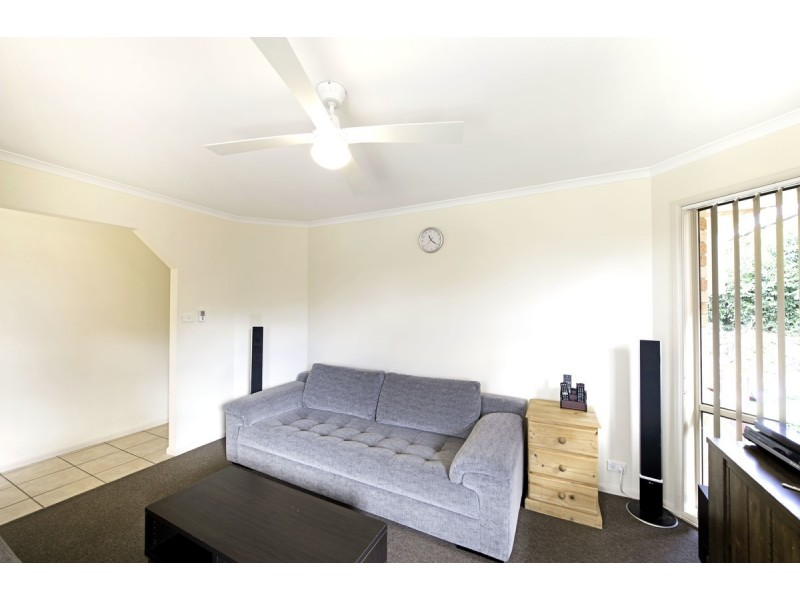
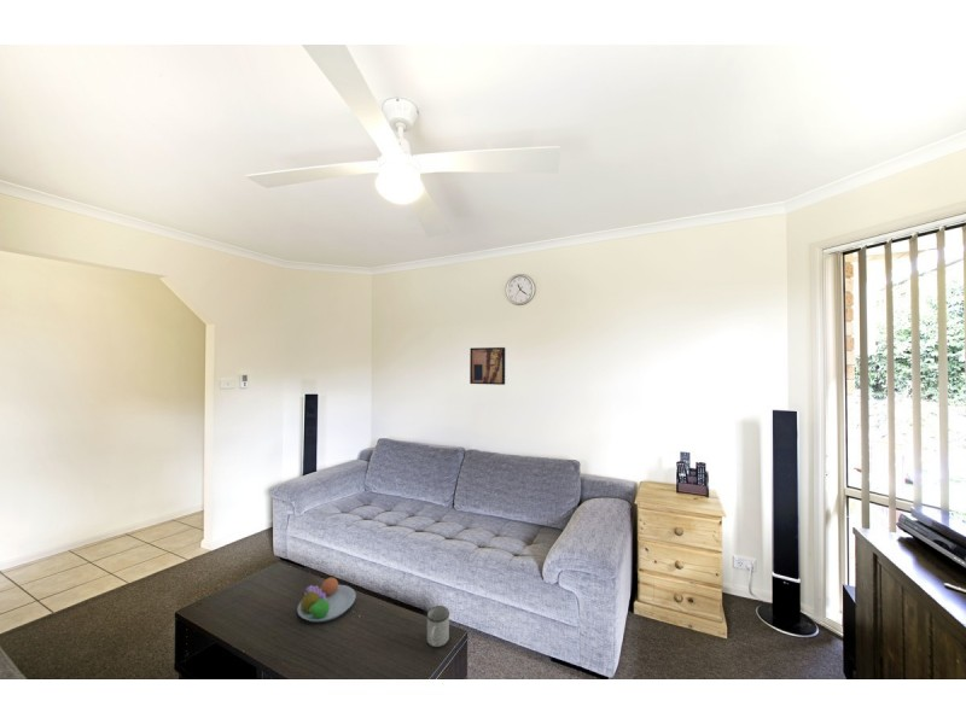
+ mug [426,605,450,648]
+ wall art [469,346,506,386]
+ fruit bowl [296,574,357,624]
